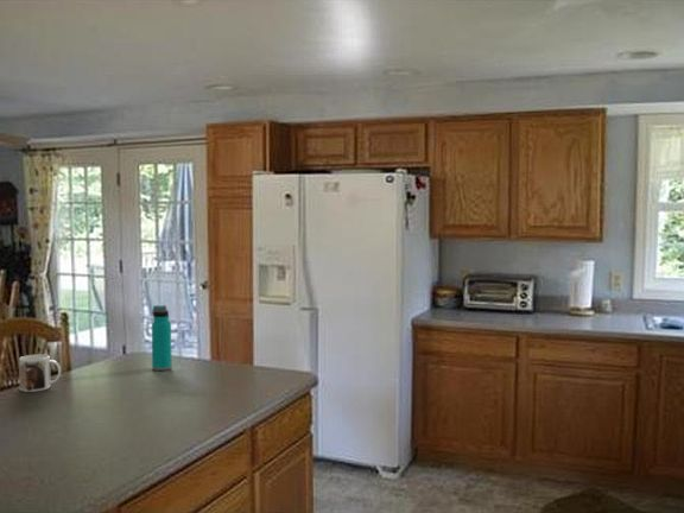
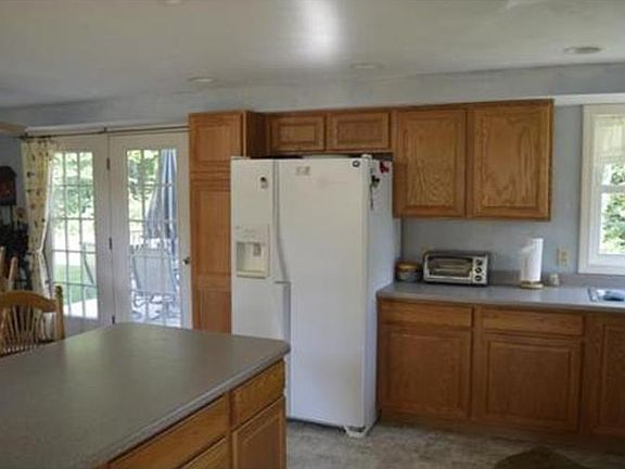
- water bottle [151,304,173,372]
- mug [18,353,62,393]
